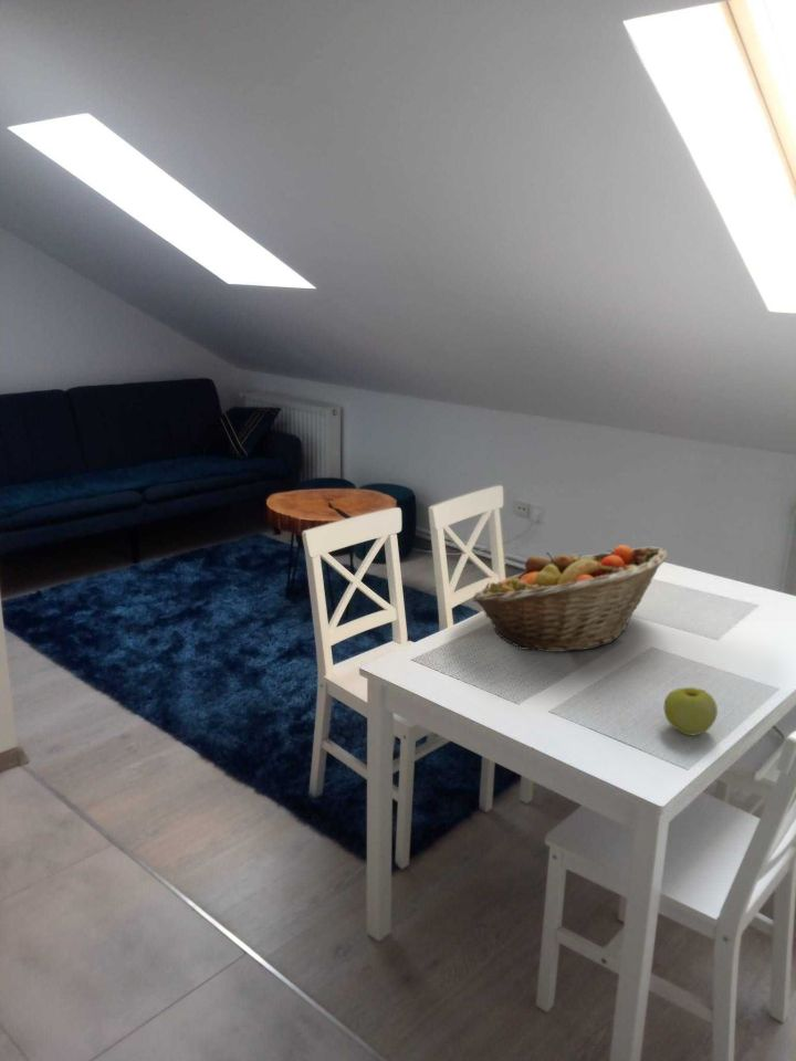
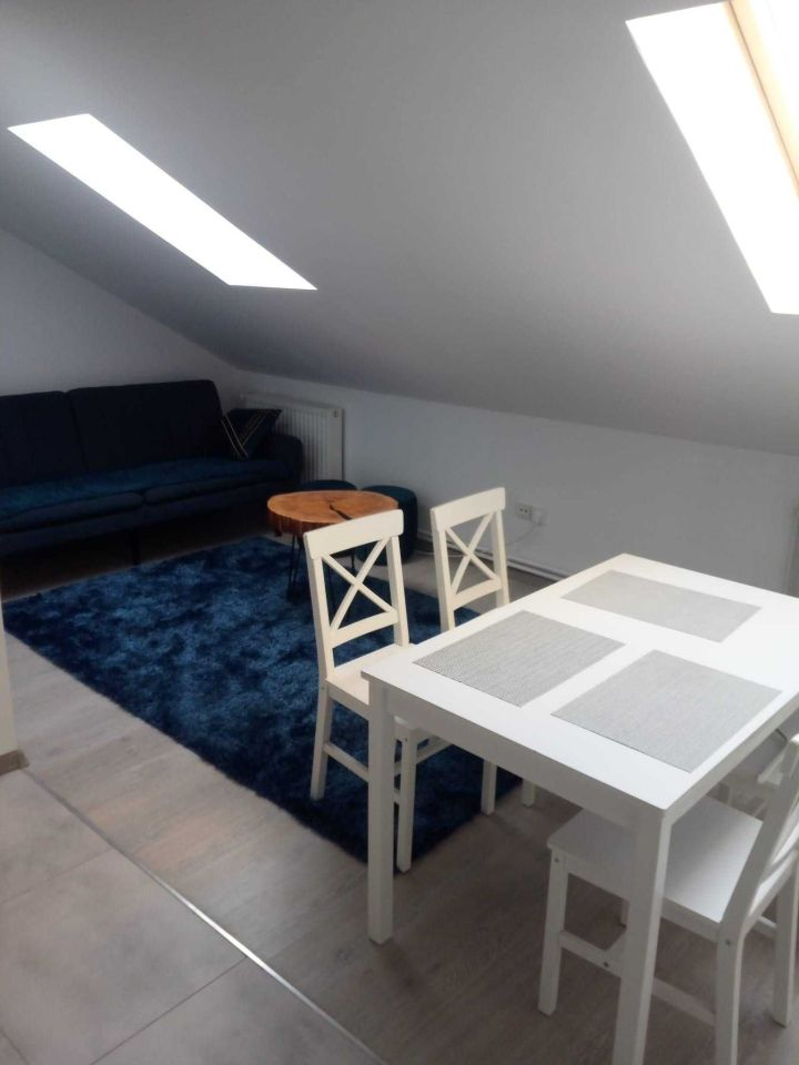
- fruit basket [471,544,668,653]
- apple [663,686,719,736]
